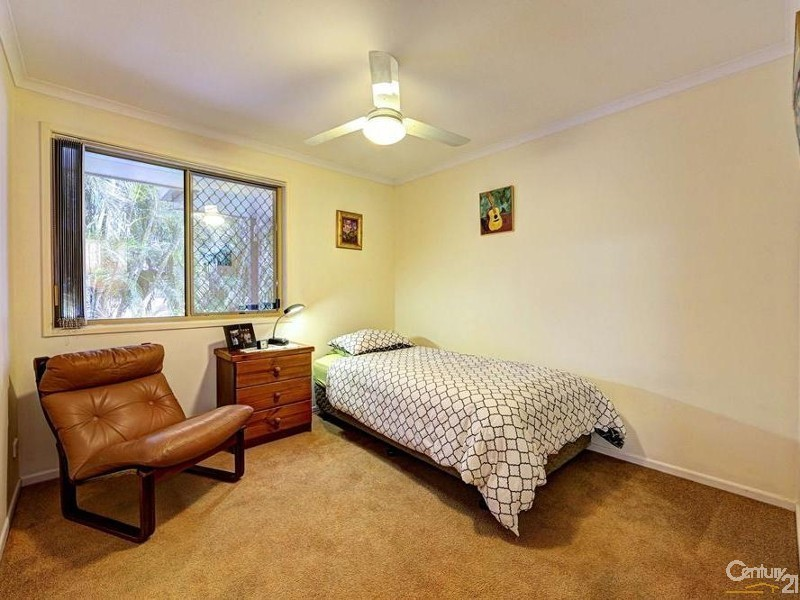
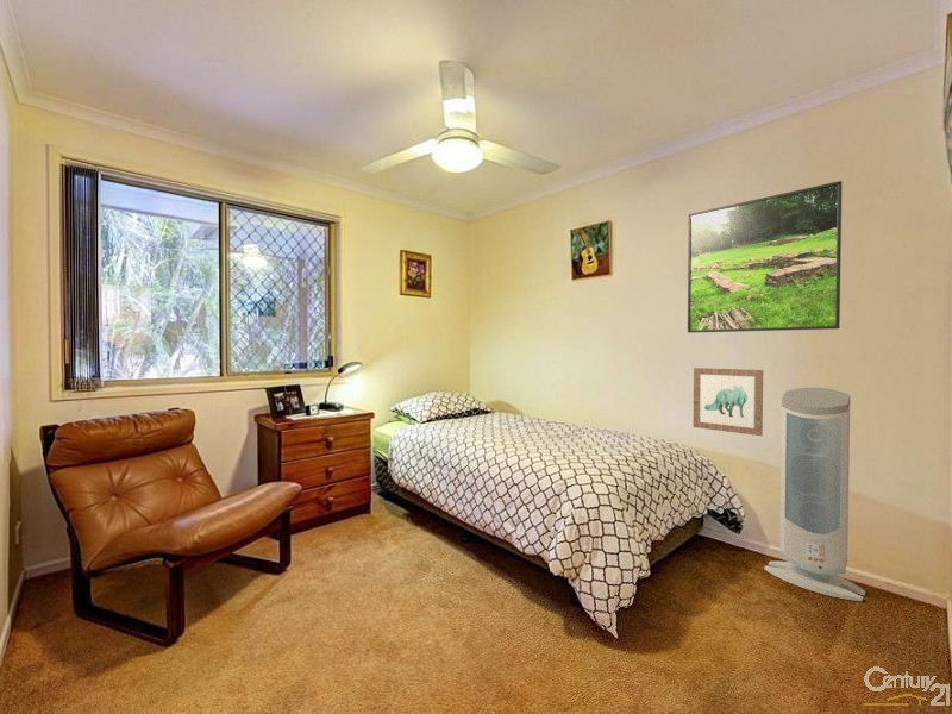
+ air purifier [763,387,866,602]
+ wall art [693,367,764,437]
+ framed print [687,180,844,334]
